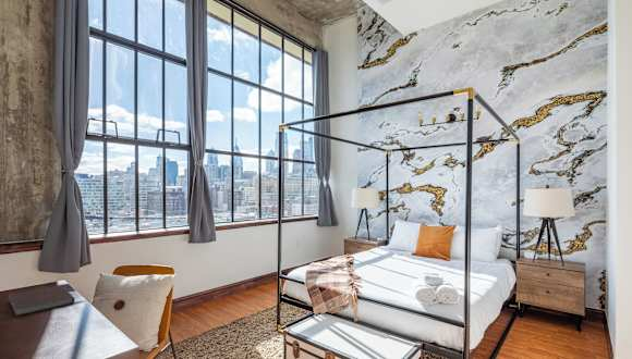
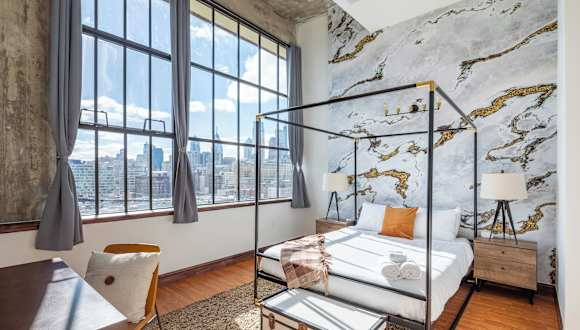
- notebook [7,285,75,317]
